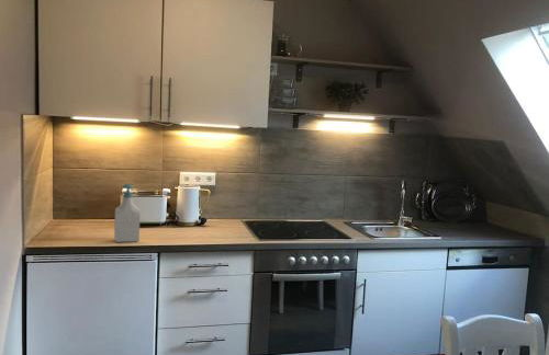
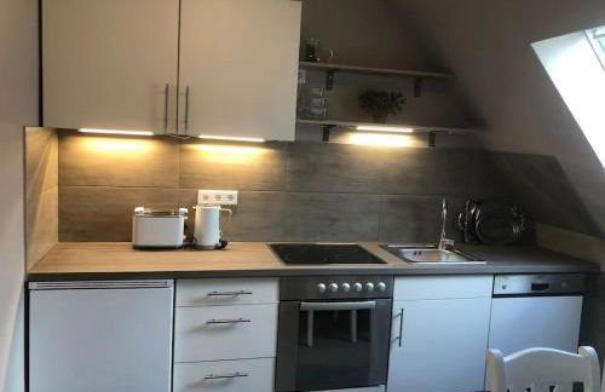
- soap bottle [113,183,141,243]
